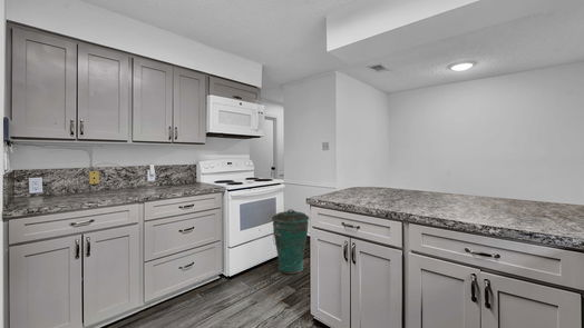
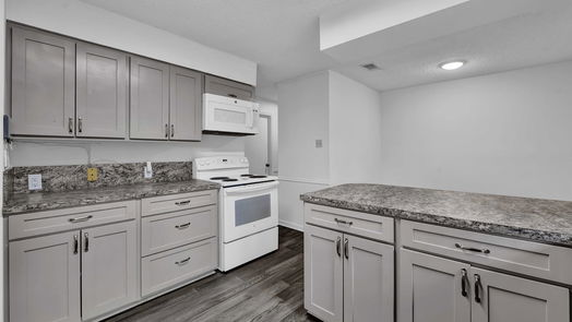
- trash can [271,208,310,275]
